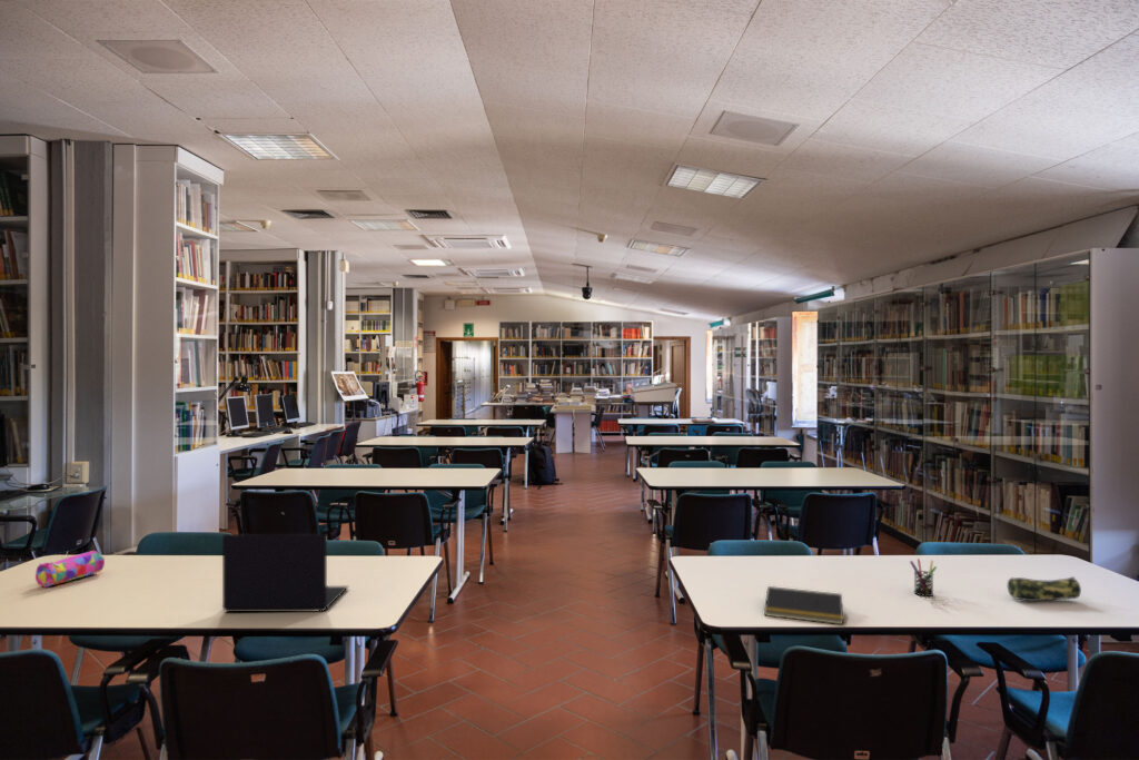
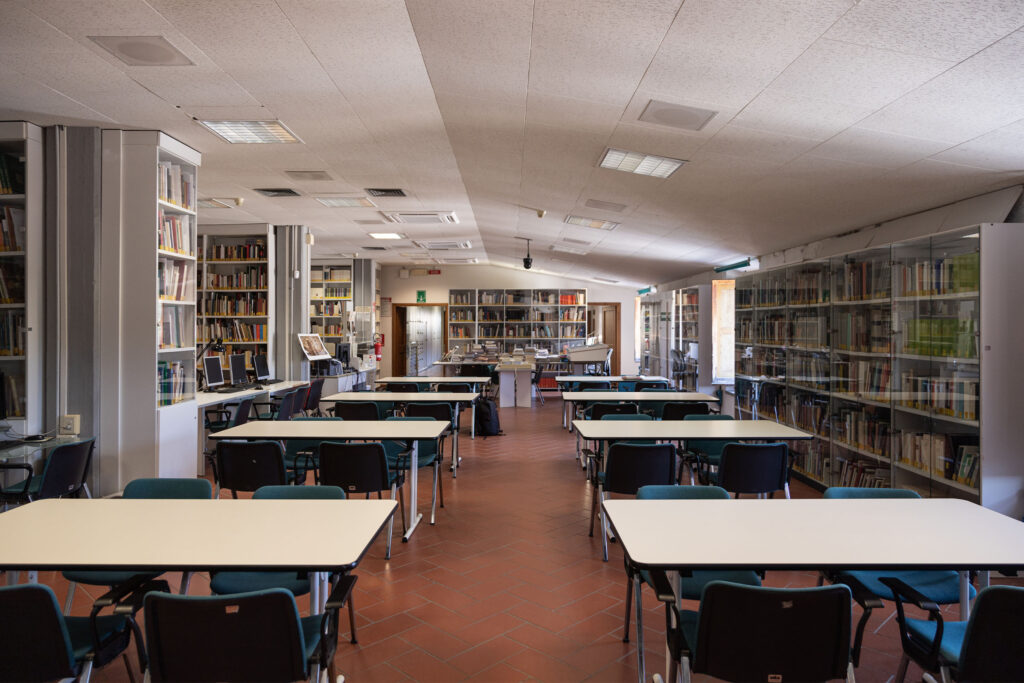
- laptop [221,533,349,613]
- pencil case [1007,575,1082,602]
- notepad [763,585,844,625]
- pen holder [909,557,938,598]
- pencil case [34,550,106,589]
